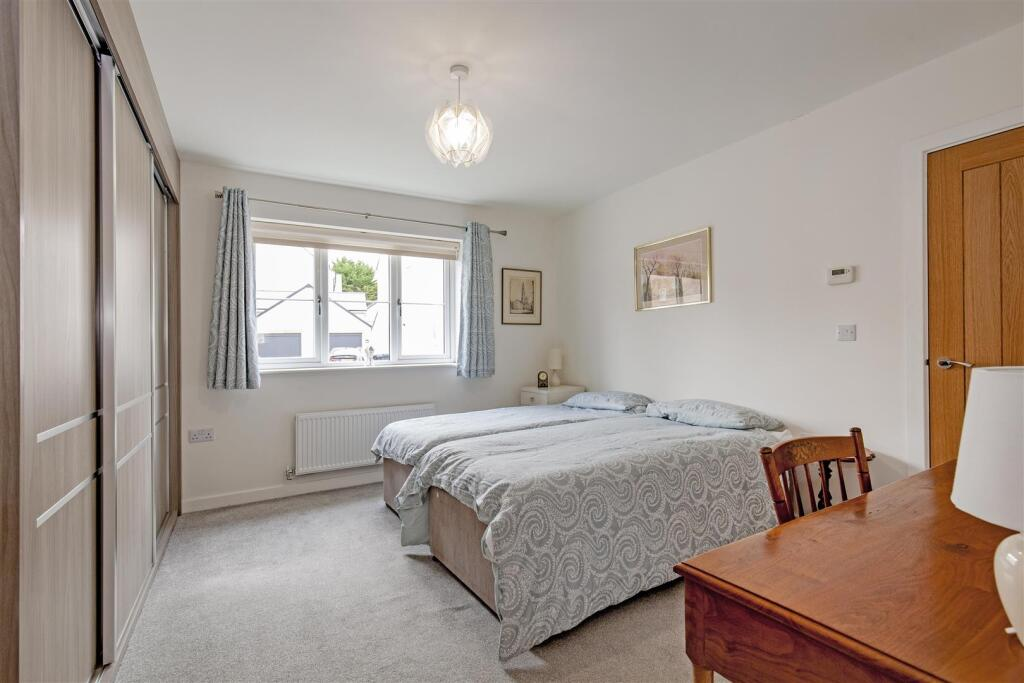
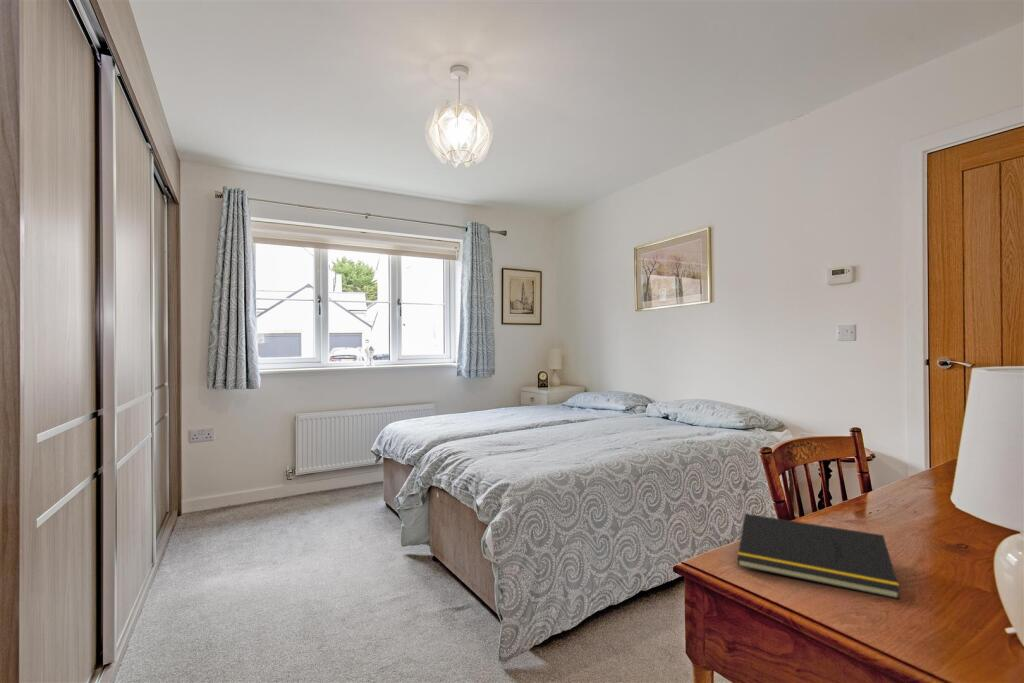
+ notepad [736,513,901,600]
